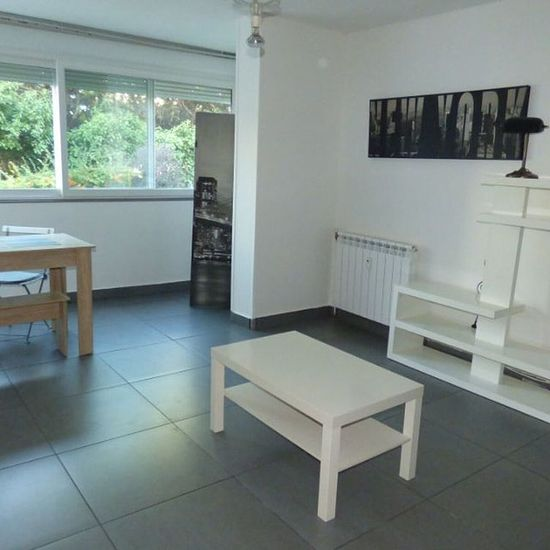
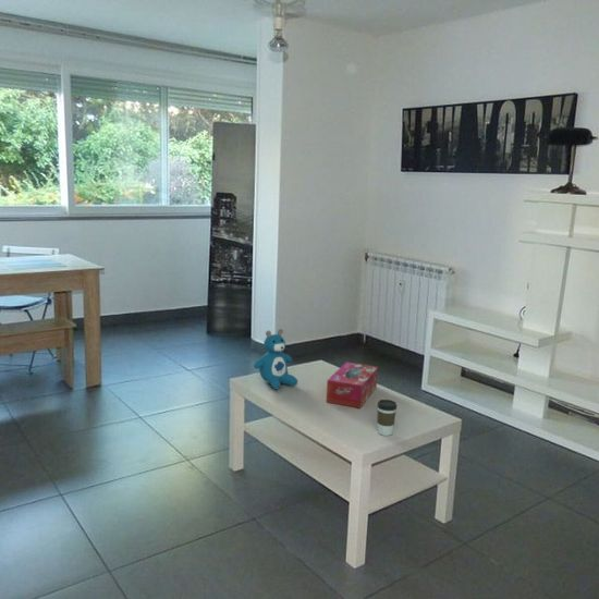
+ tissue box [326,360,379,409]
+ coffee cup [376,399,398,437]
+ teddy bear [253,328,298,390]
